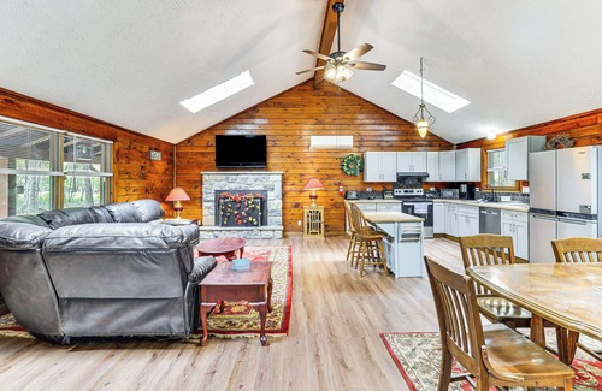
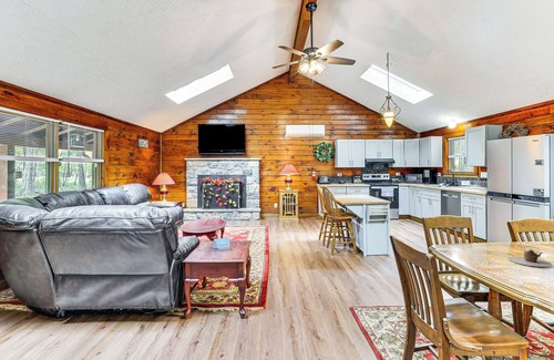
+ teapot [507,245,553,268]
